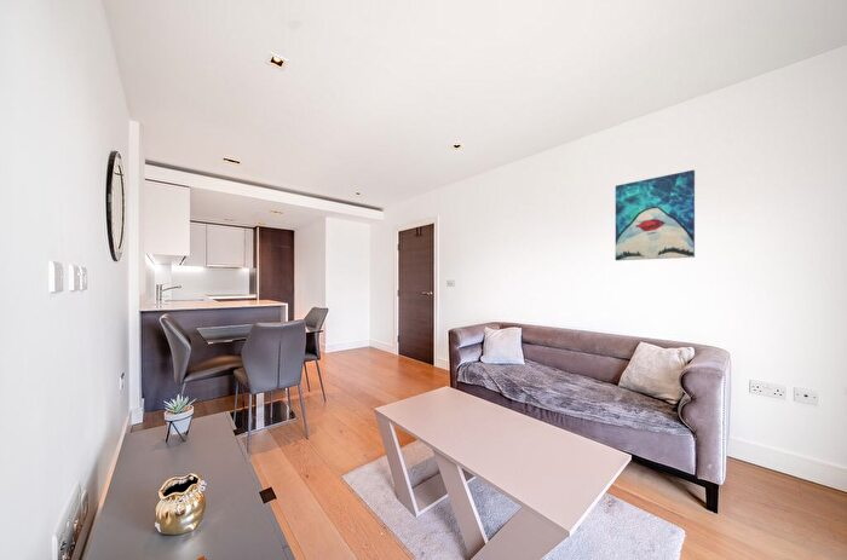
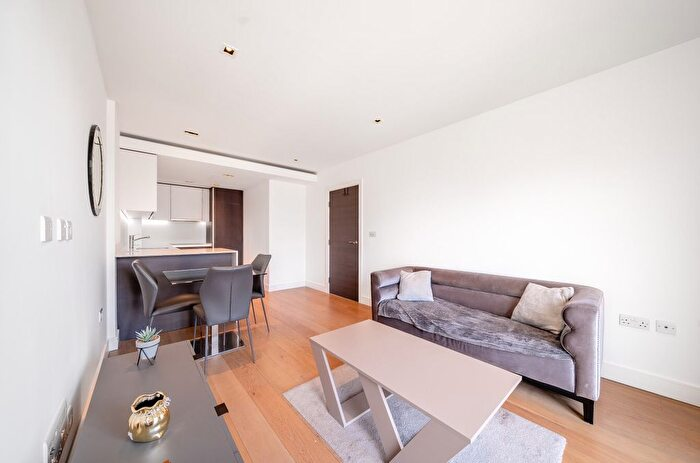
- wall art [615,169,696,261]
